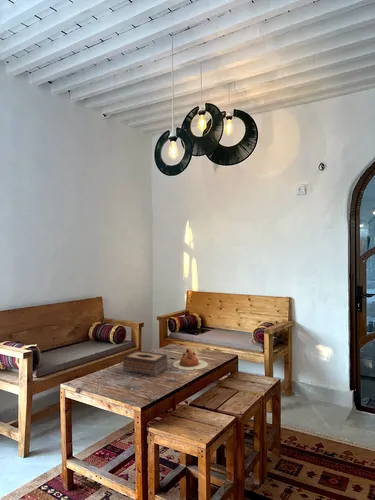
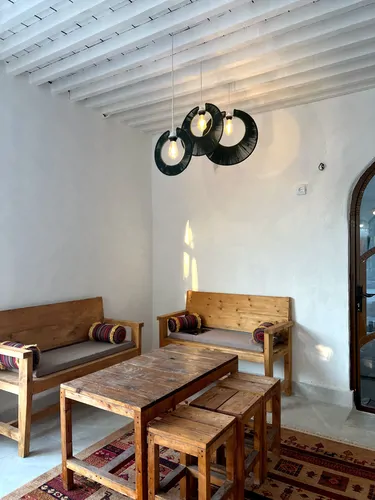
- teapot [172,347,209,371]
- tissue box [122,350,169,377]
